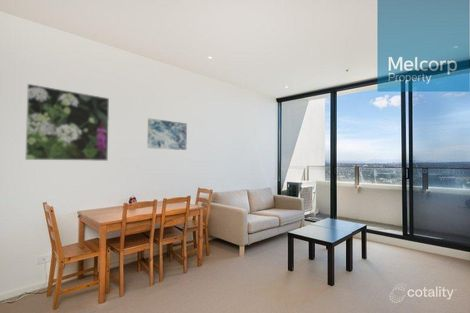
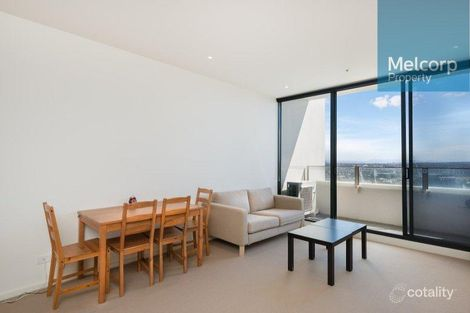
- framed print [24,83,110,162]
- wall art [147,117,188,151]
